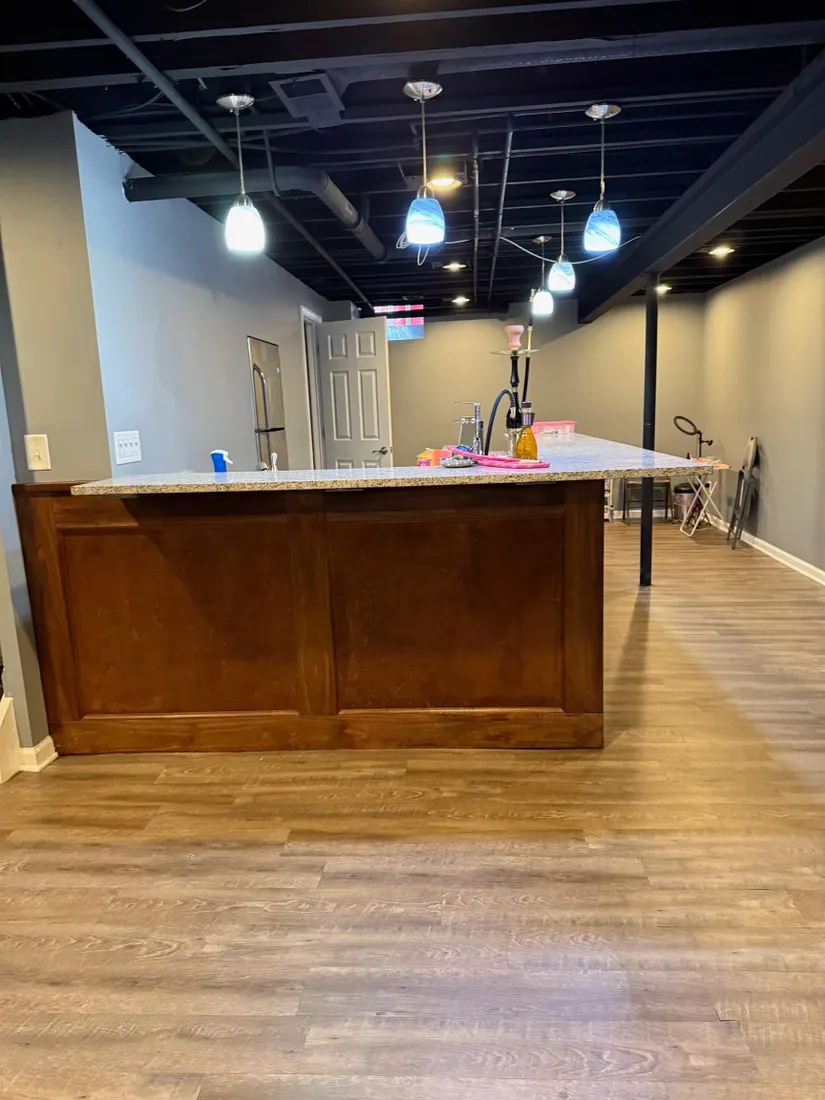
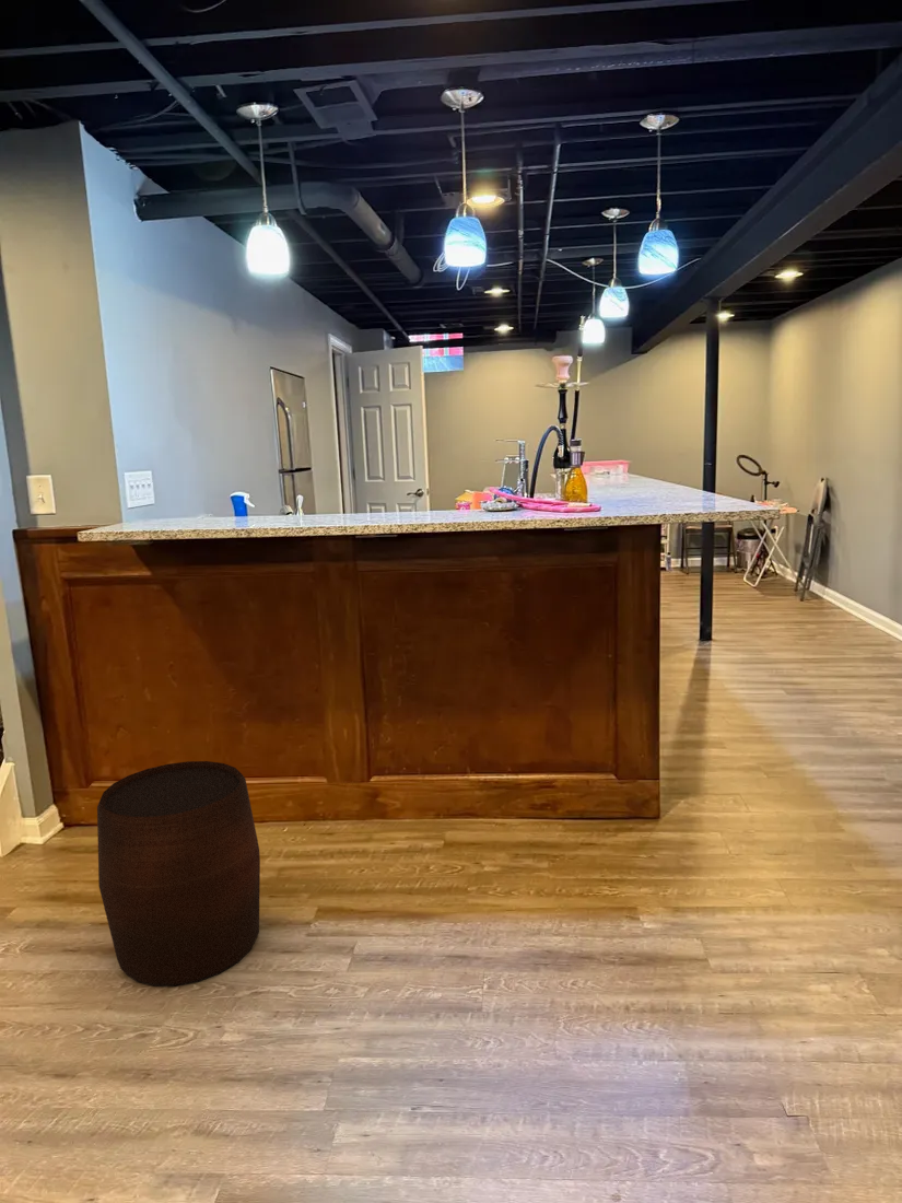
+ stool [96,760,261,988]
